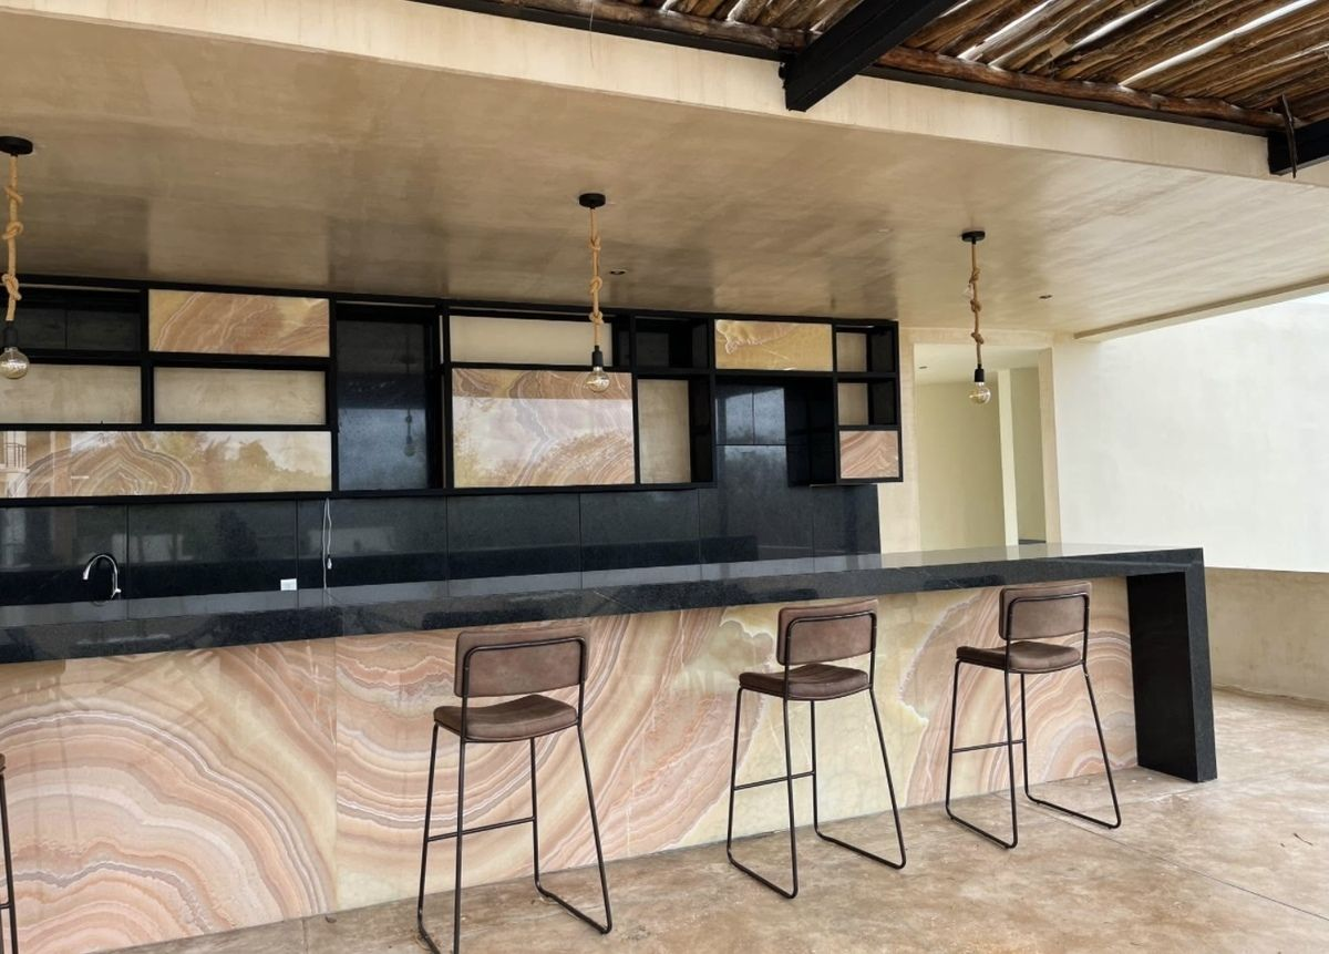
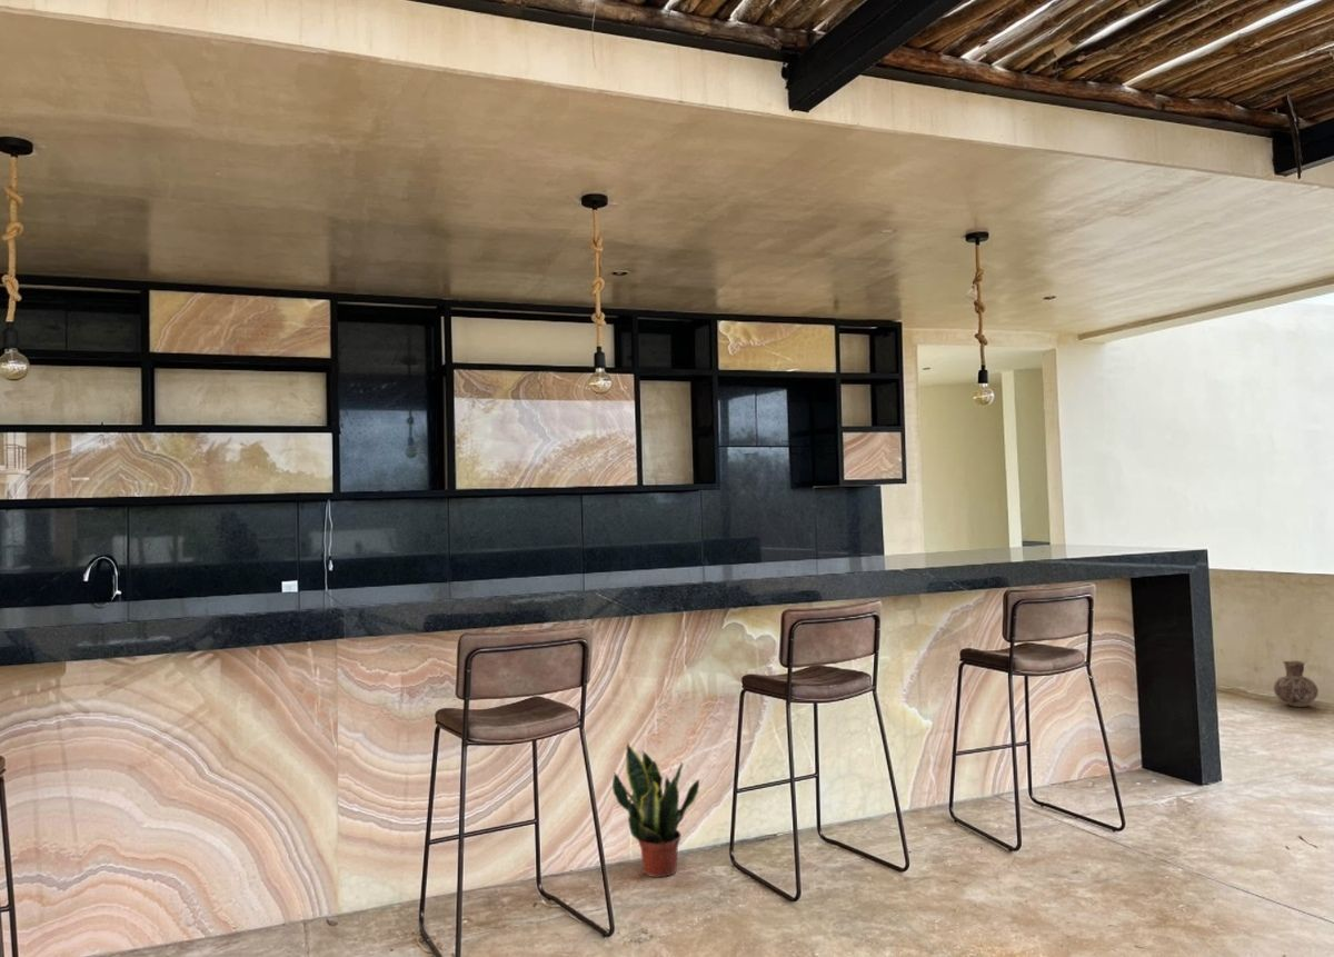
+ potted plant [611,741,700,878]
+ ceramic jug [1273,660,1320,708]
